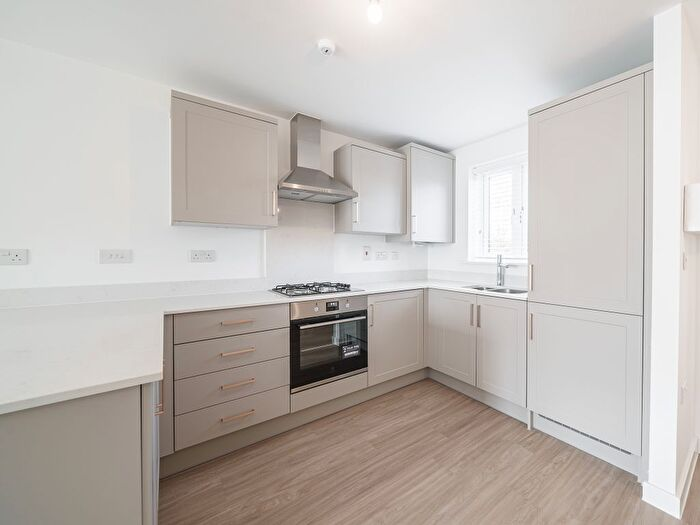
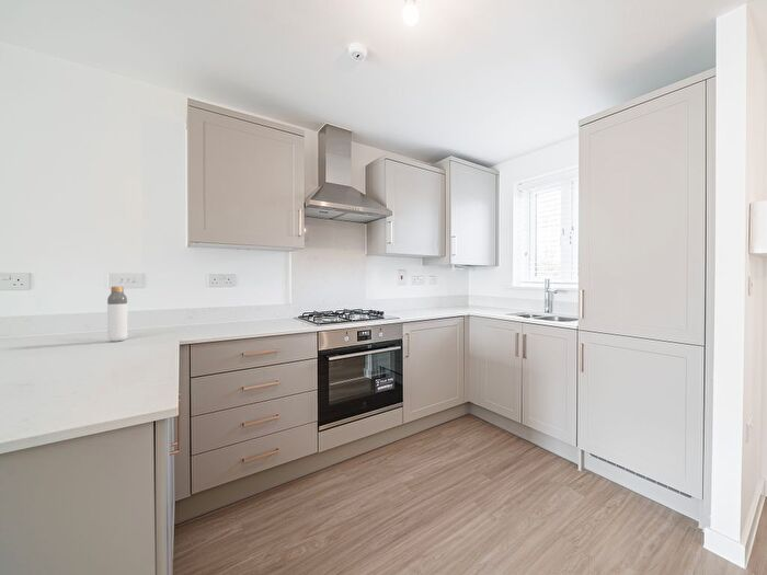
+ bottle [106,286,128,343]
